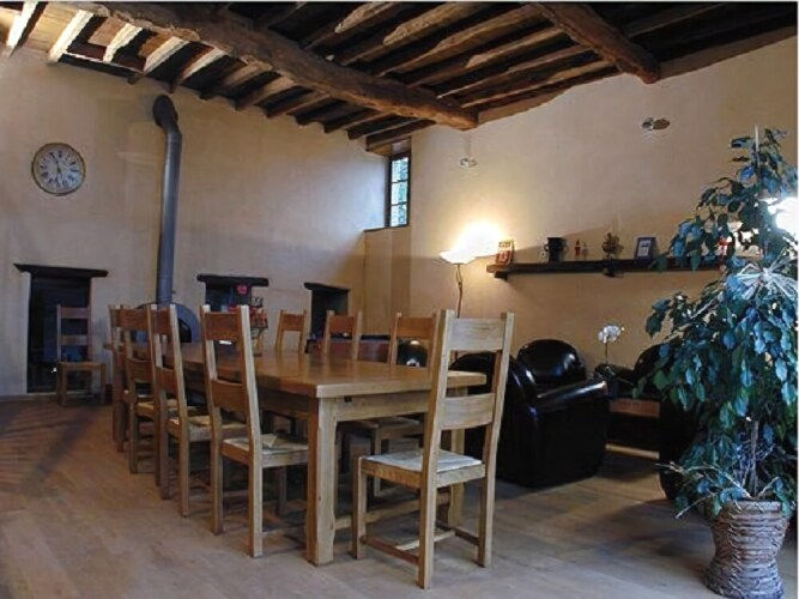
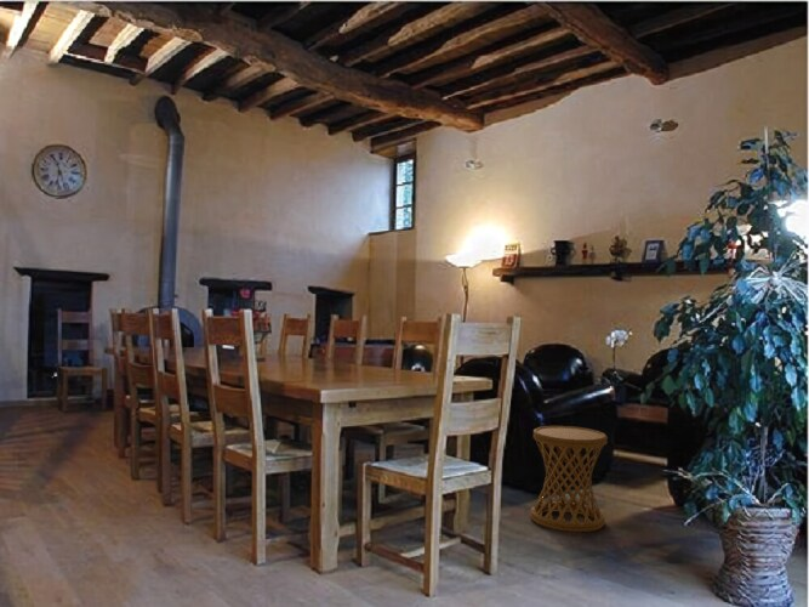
+ side table [530,425,609,533]
